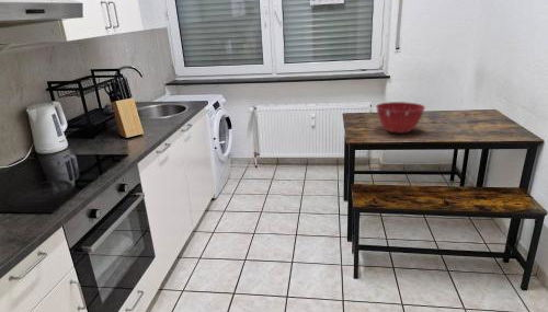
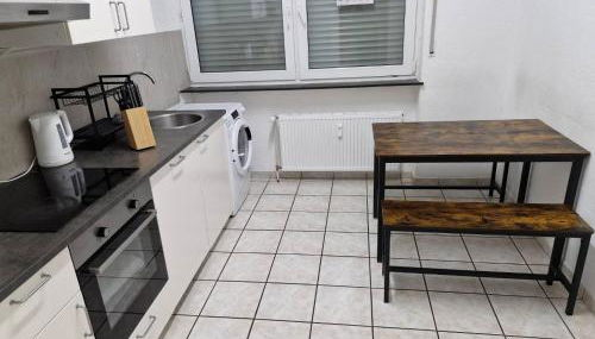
- mixing bowl [375,101,426,135]
